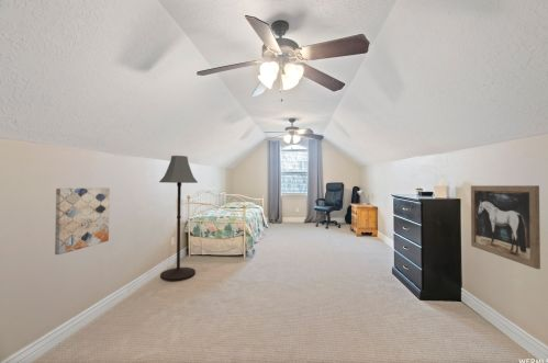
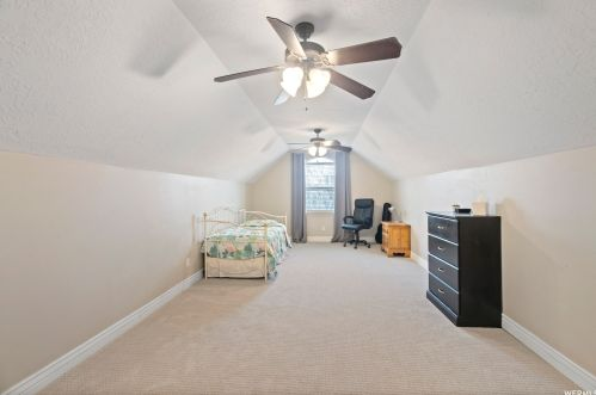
- wall art [54,186,111,256]
- floor lamp [158,155,199,282]
- wall art [470,184,541,270]
